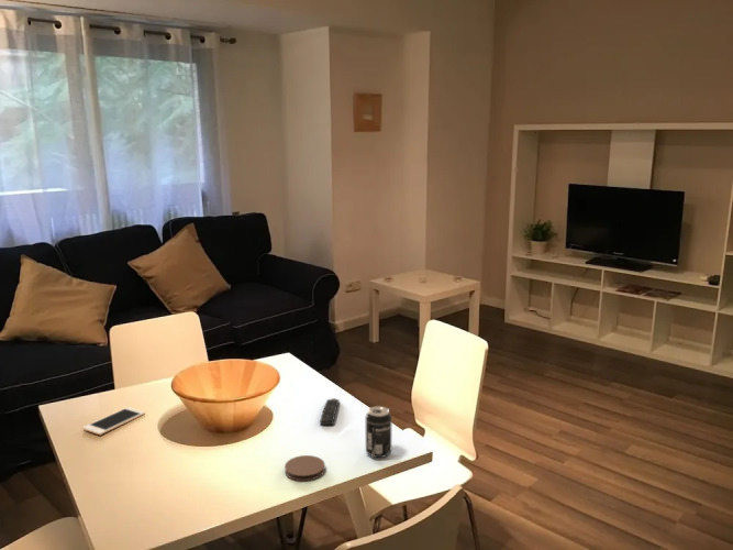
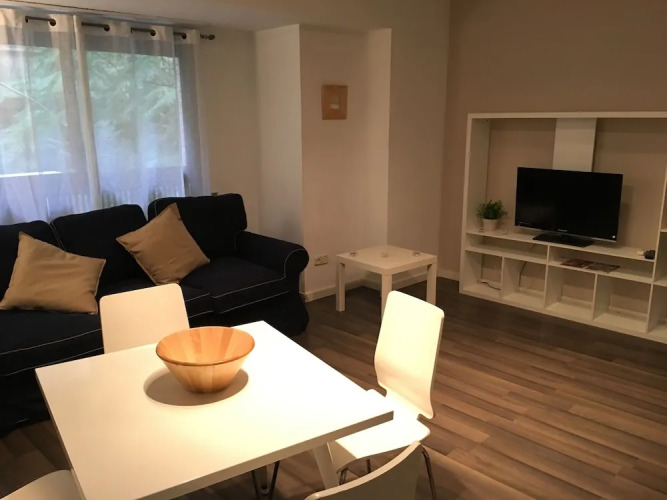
- remote control [319,397,341,426]
- beverage can [365,405,392,459]
- cell phone [81,406,146,436]
- coaster [284,454,326,482]
